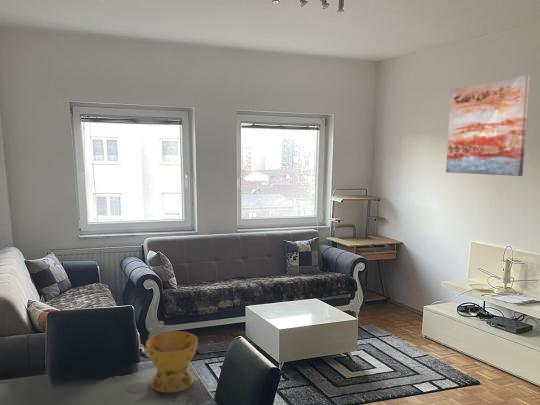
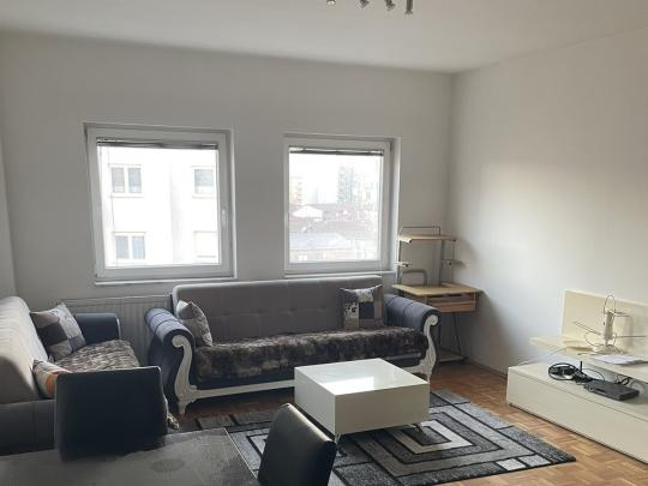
- wall art [445,75,531,177]
- bowl [145,330,199,393]
